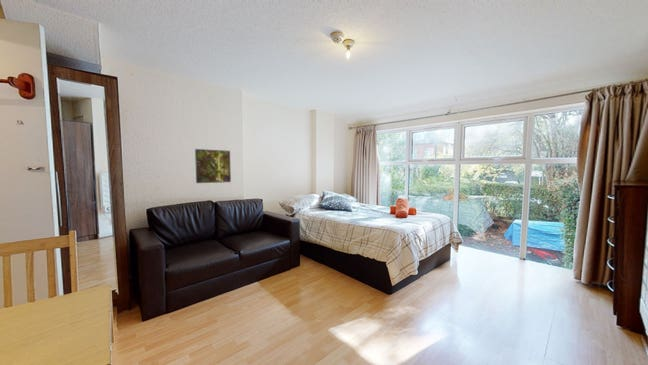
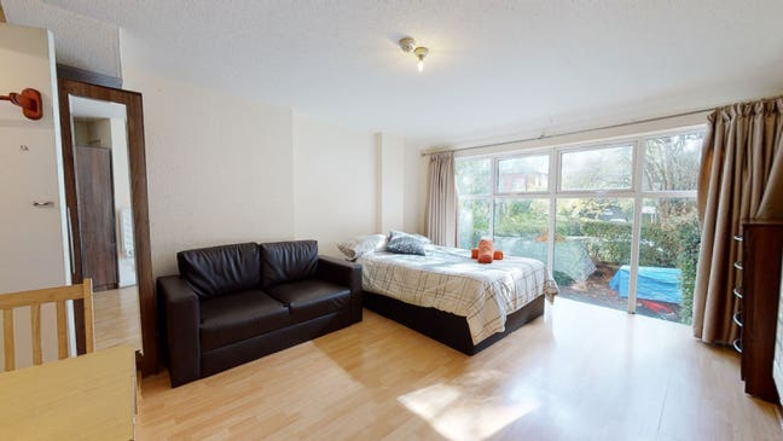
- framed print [194,148,232,184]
